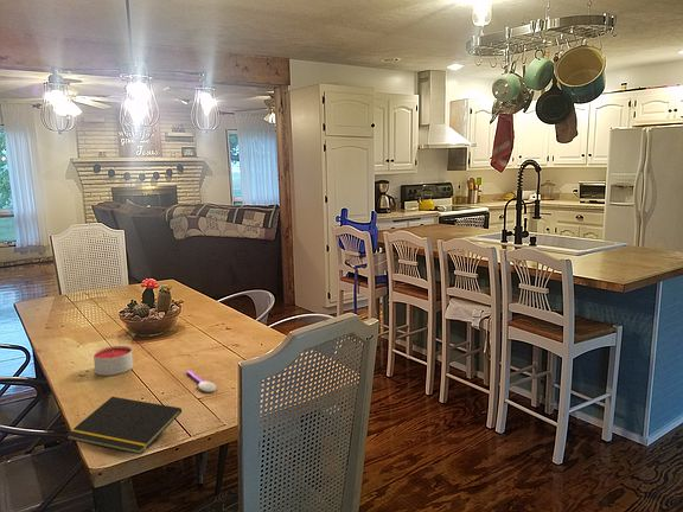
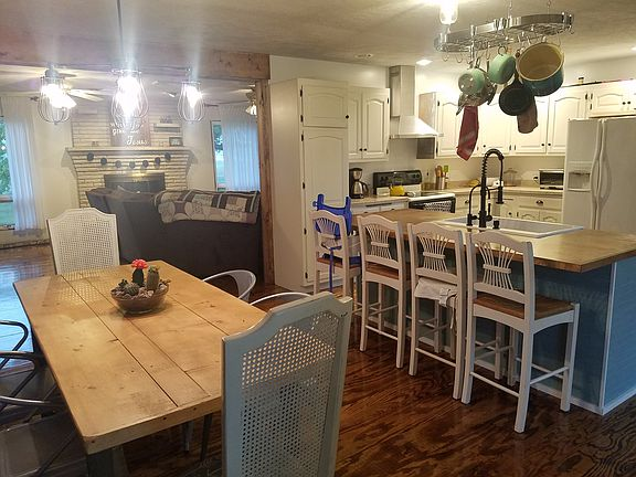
- notepad [65,396,183,455]
- candle [92,345,134,377]
- spoon [185,370,217,393]
